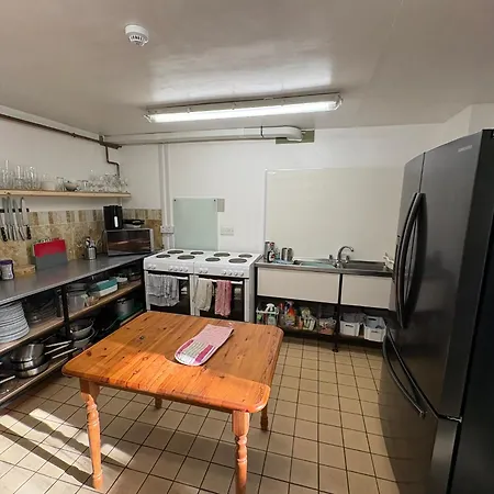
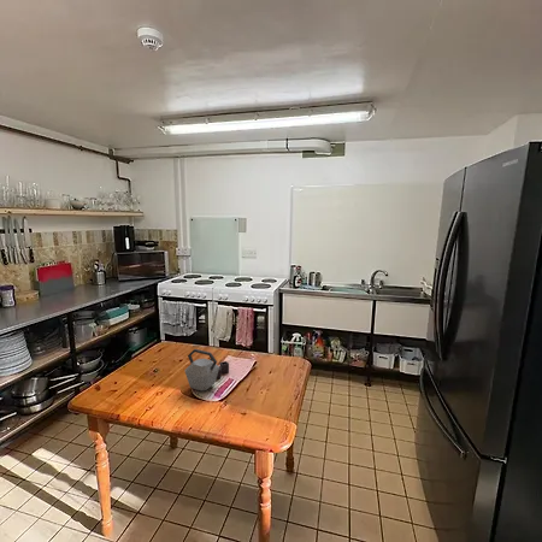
+ kettle [184,348,230,393]
